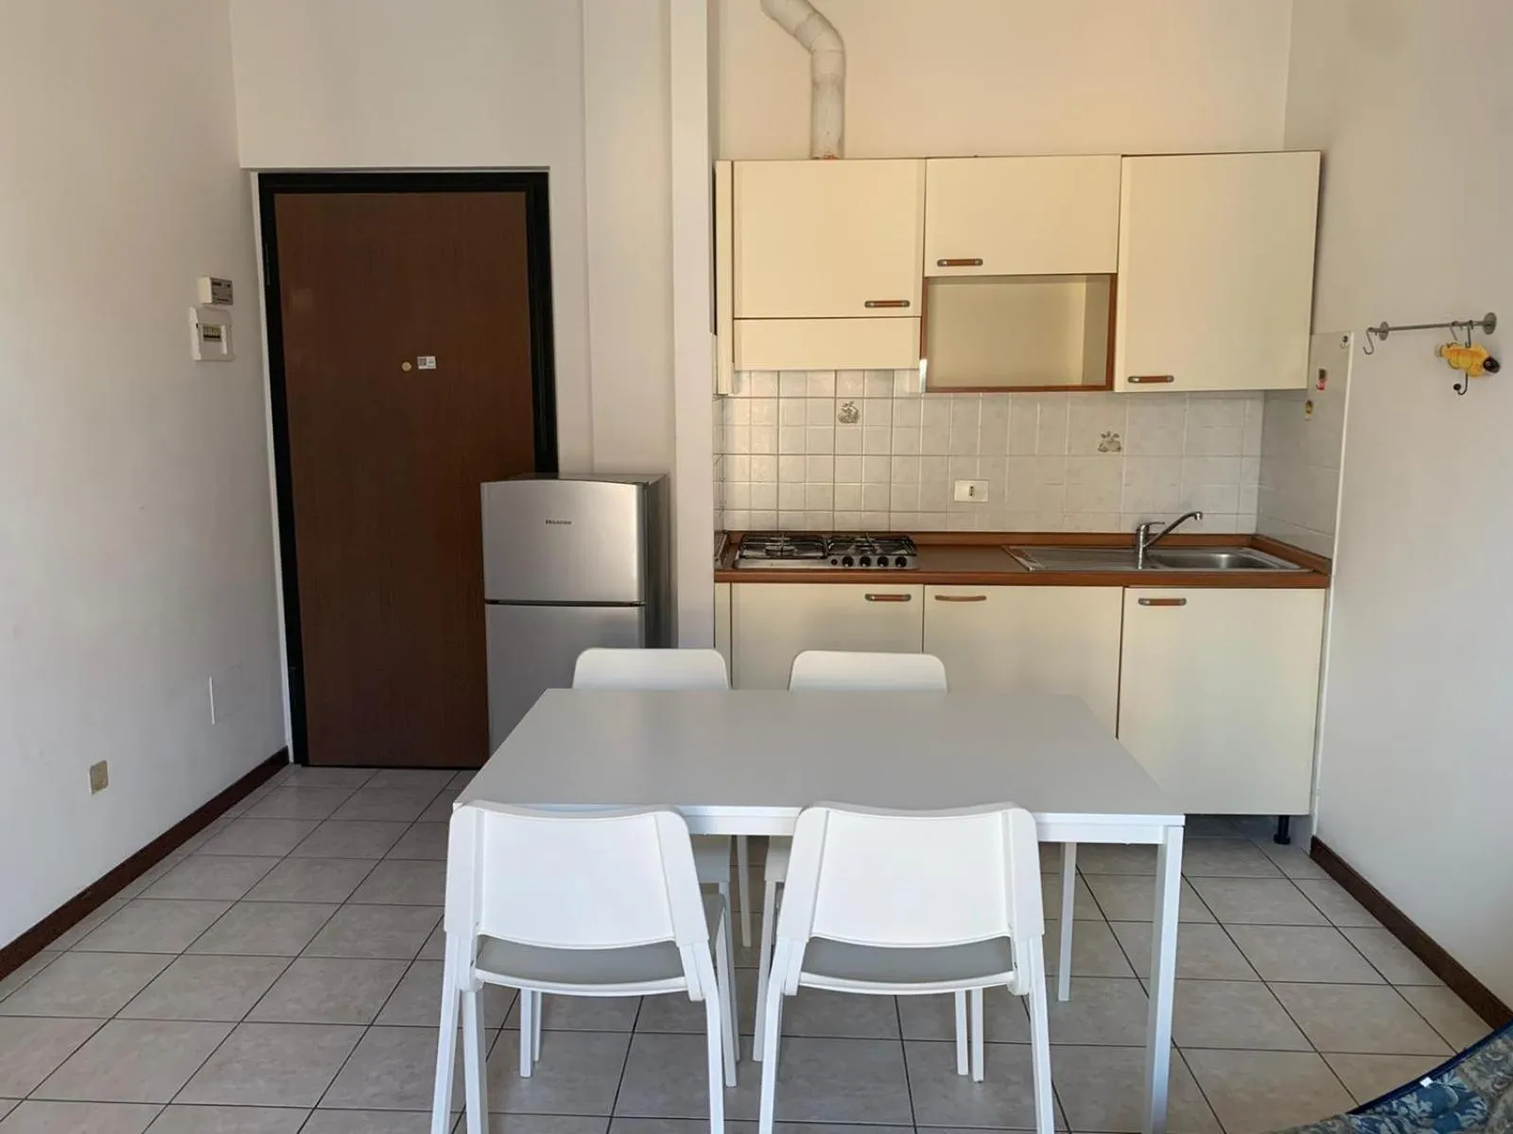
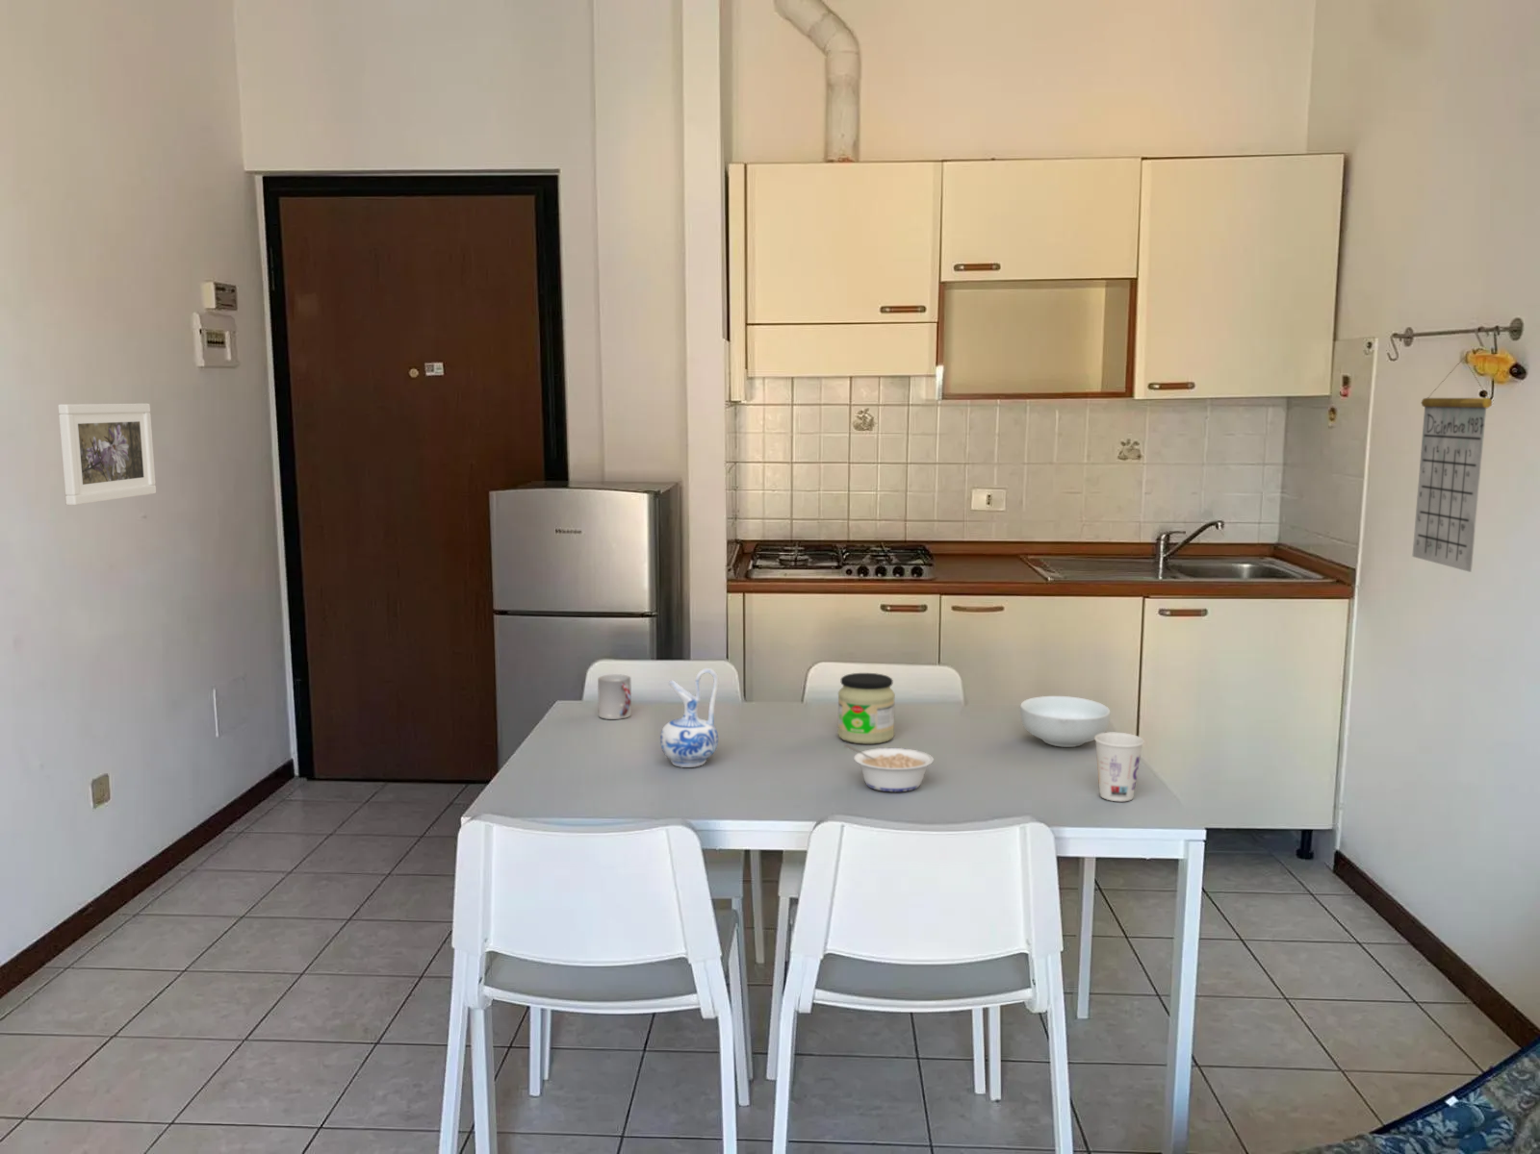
+ cereal bowl [1020,696,1111,748]
+ legume [843,743,935,793]
+ cup [597,673,632,720]
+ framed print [57,402,156,505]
+ ceramic pitcher [660,668,720,769]
+ jar [837,673,896,744]
+ cup [1094,732,1146,802]
+ calendar [1411,356,1493,573]
